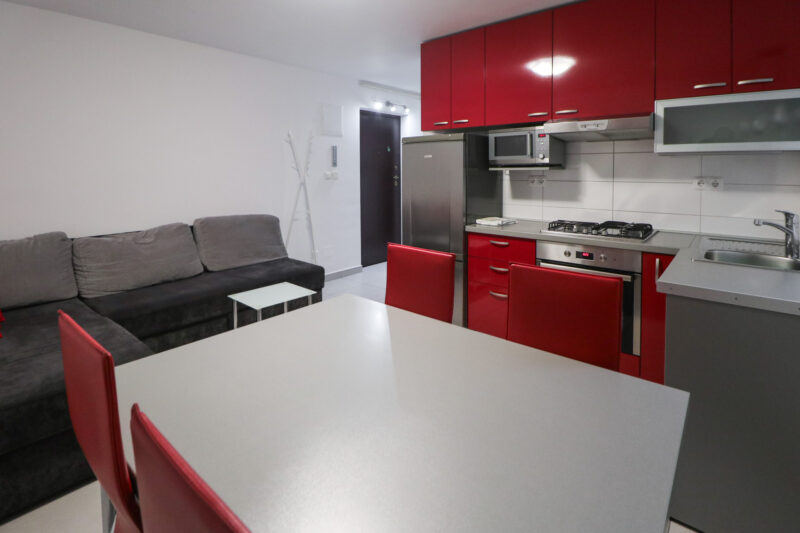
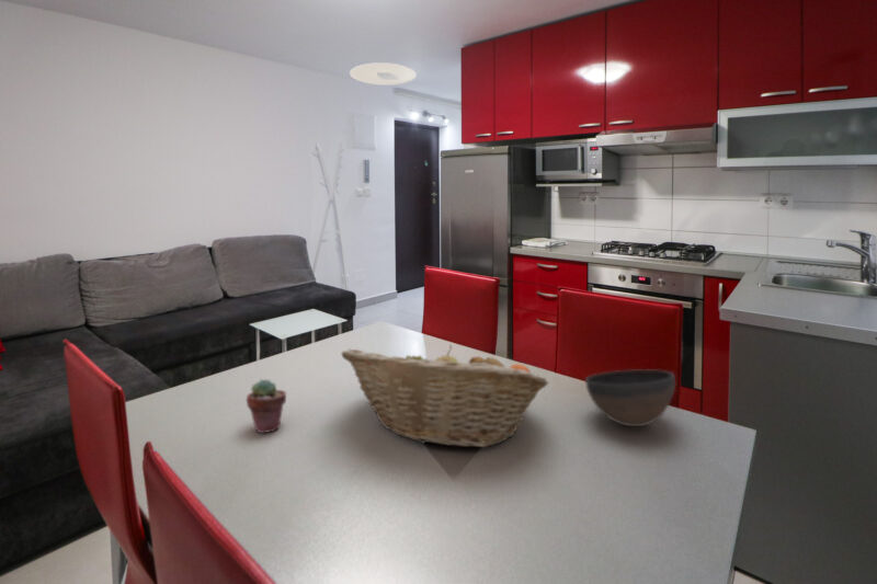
+ potted succulent [246,378,287,434]
+ ceiling light [349,61,418,87]
+ bowl [584,368,676,427]
+ fruit basket [341,344,550,448]
